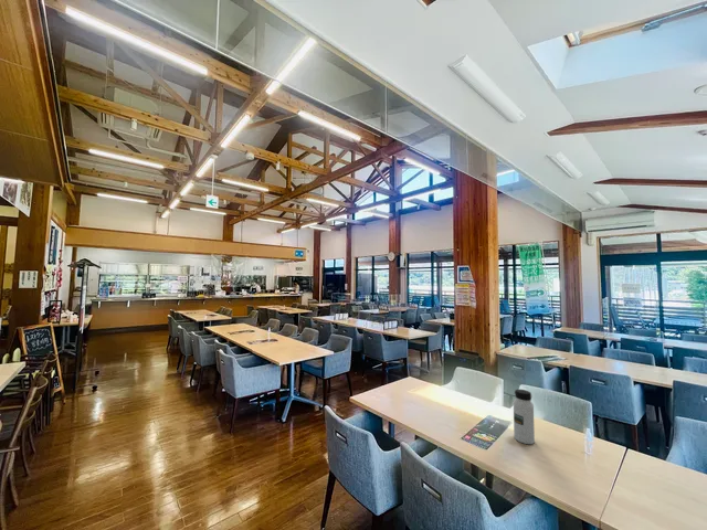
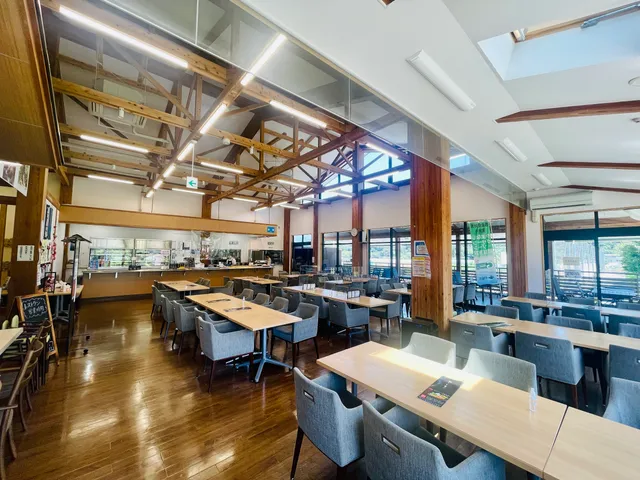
- water bottle [513,389,536,445]
